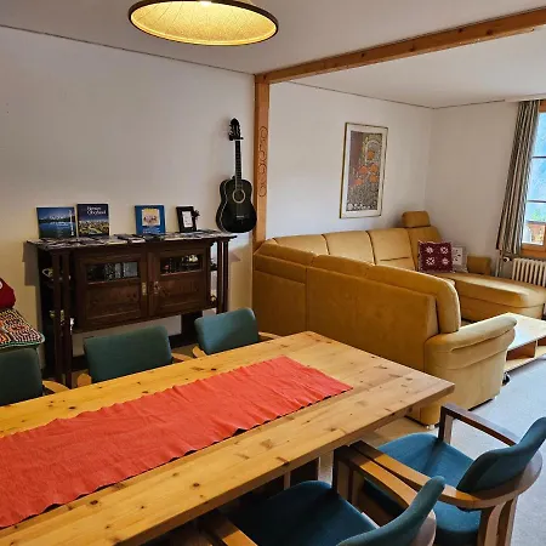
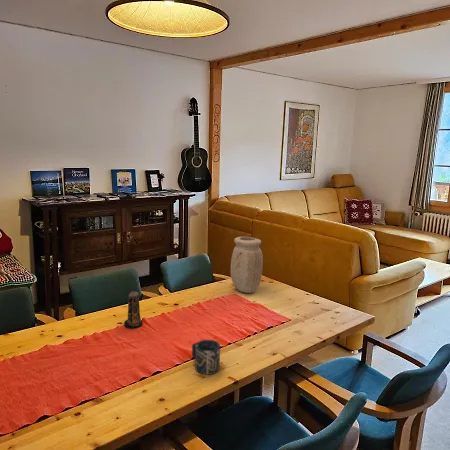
+ candle [123,290,144,330]
+ cup [191,339,221,376]
+ vase [229,236,264,294]
